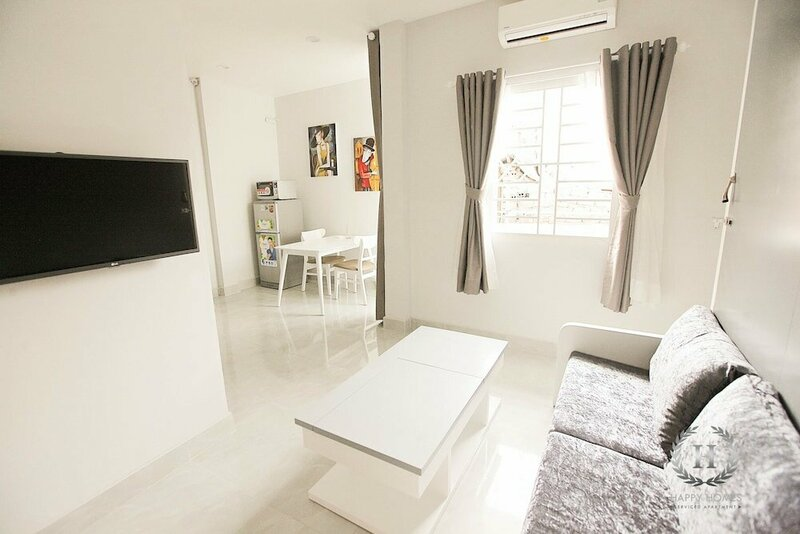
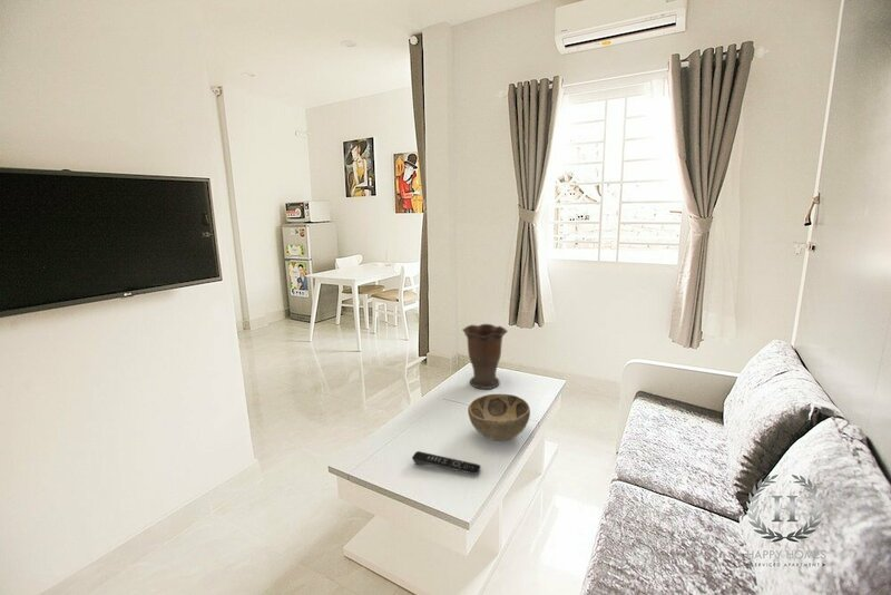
+ vase [461,323,509,390]
+ decorative bowl [467,393,531,442]
+ remote control [411,450,481,476]
